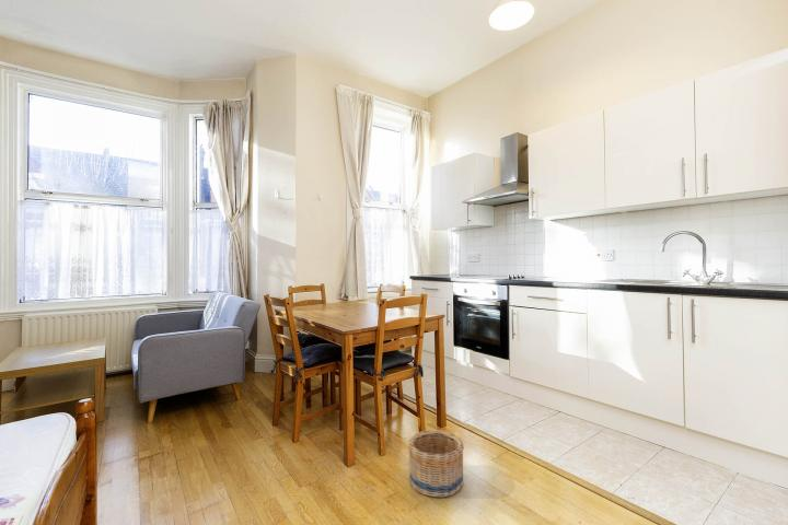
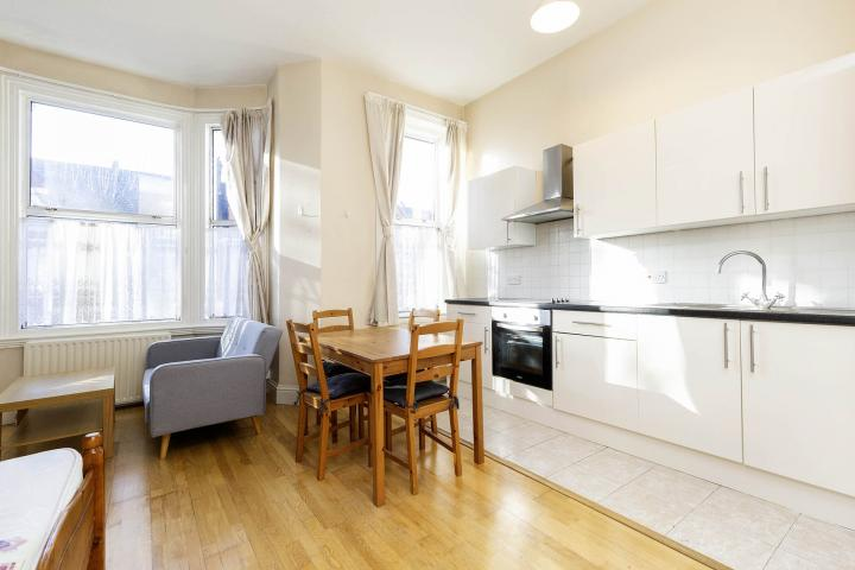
- basket [407,429,465,499]
